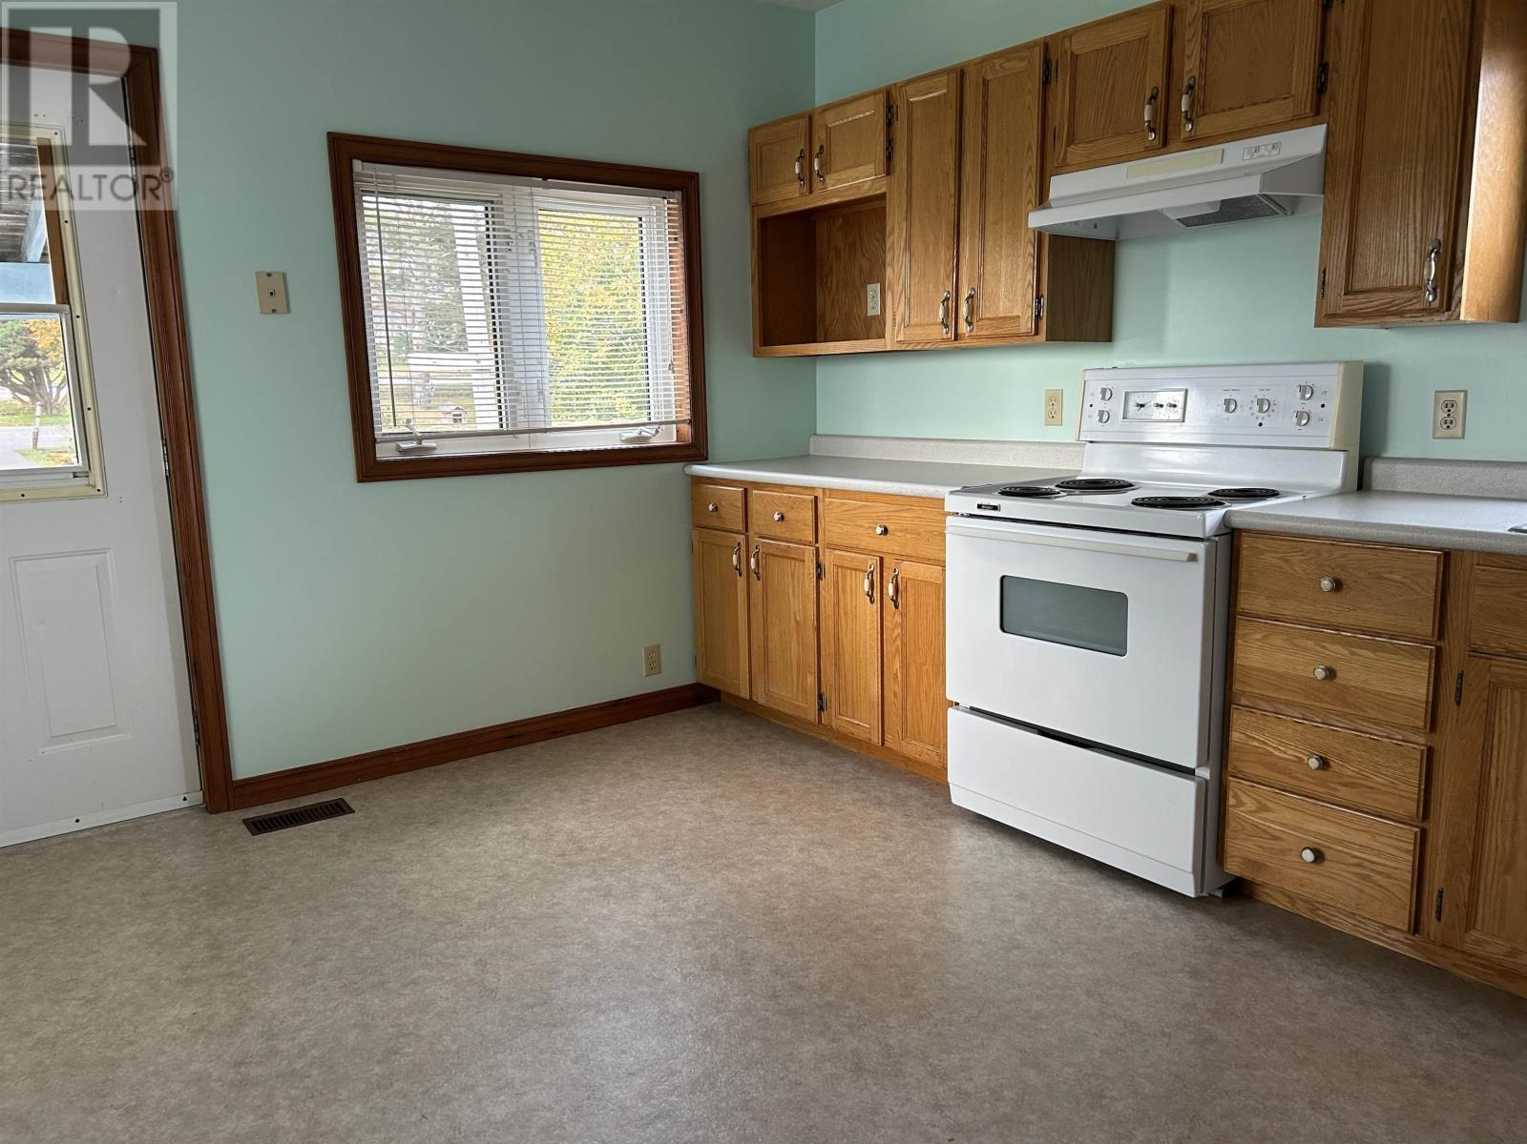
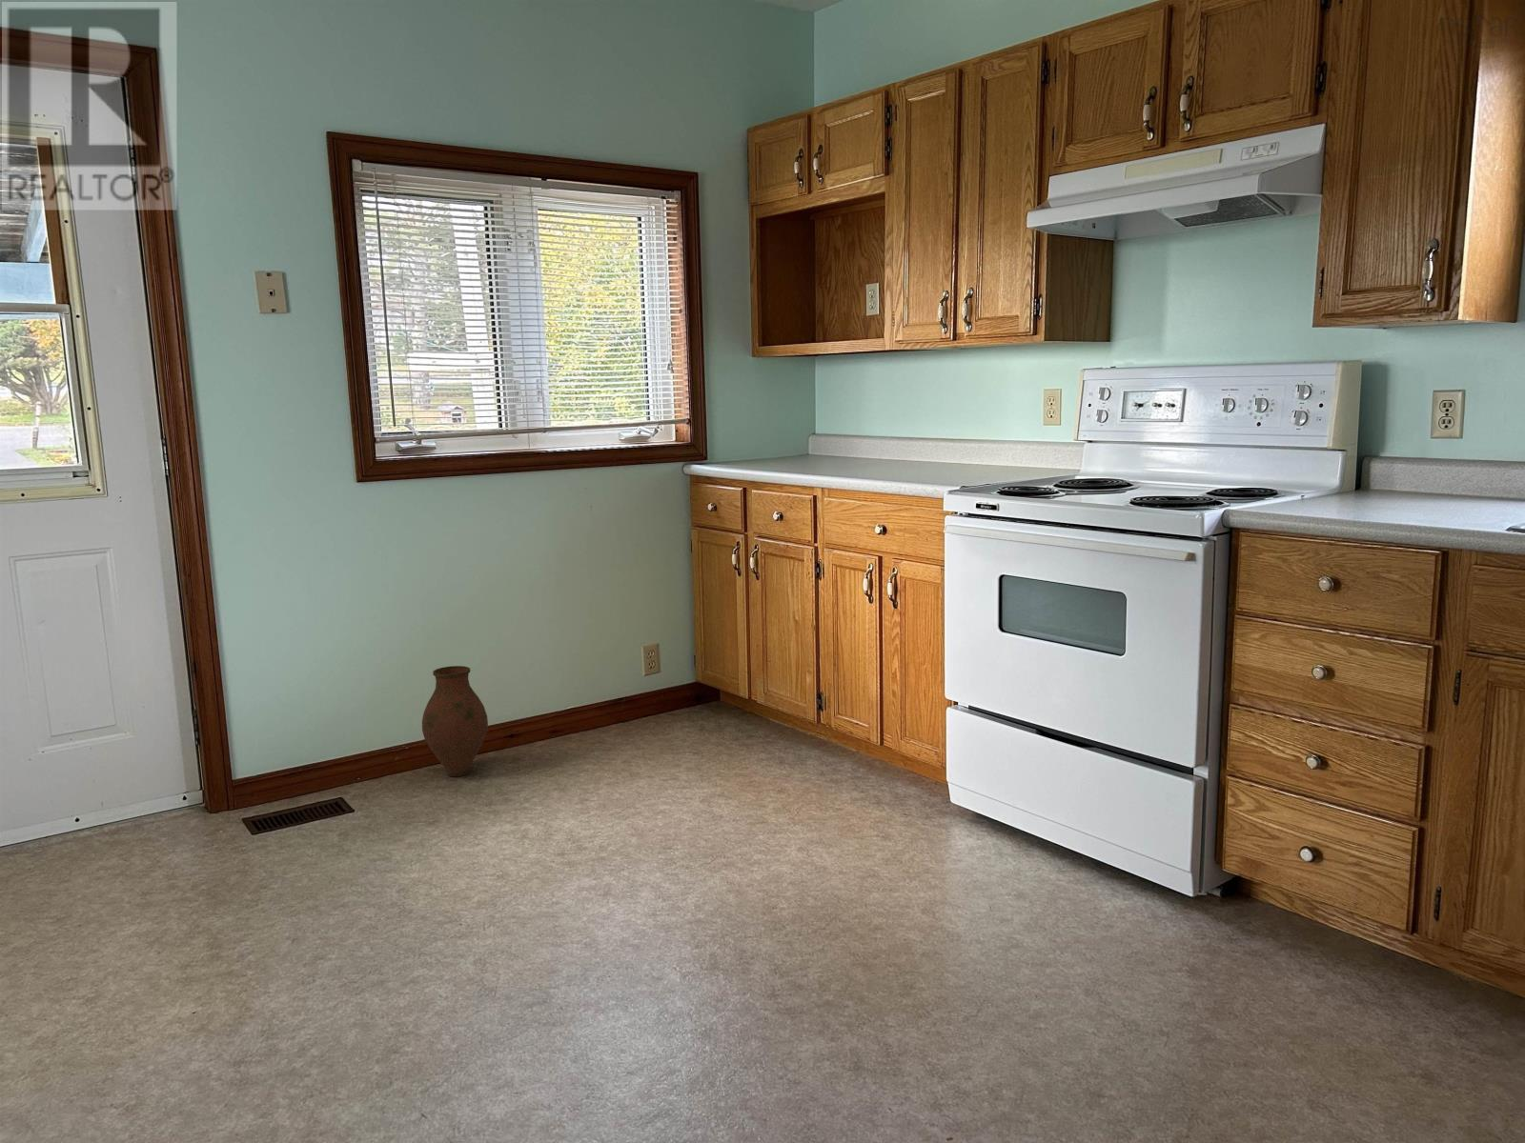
+ vase [421,665,489,777]
